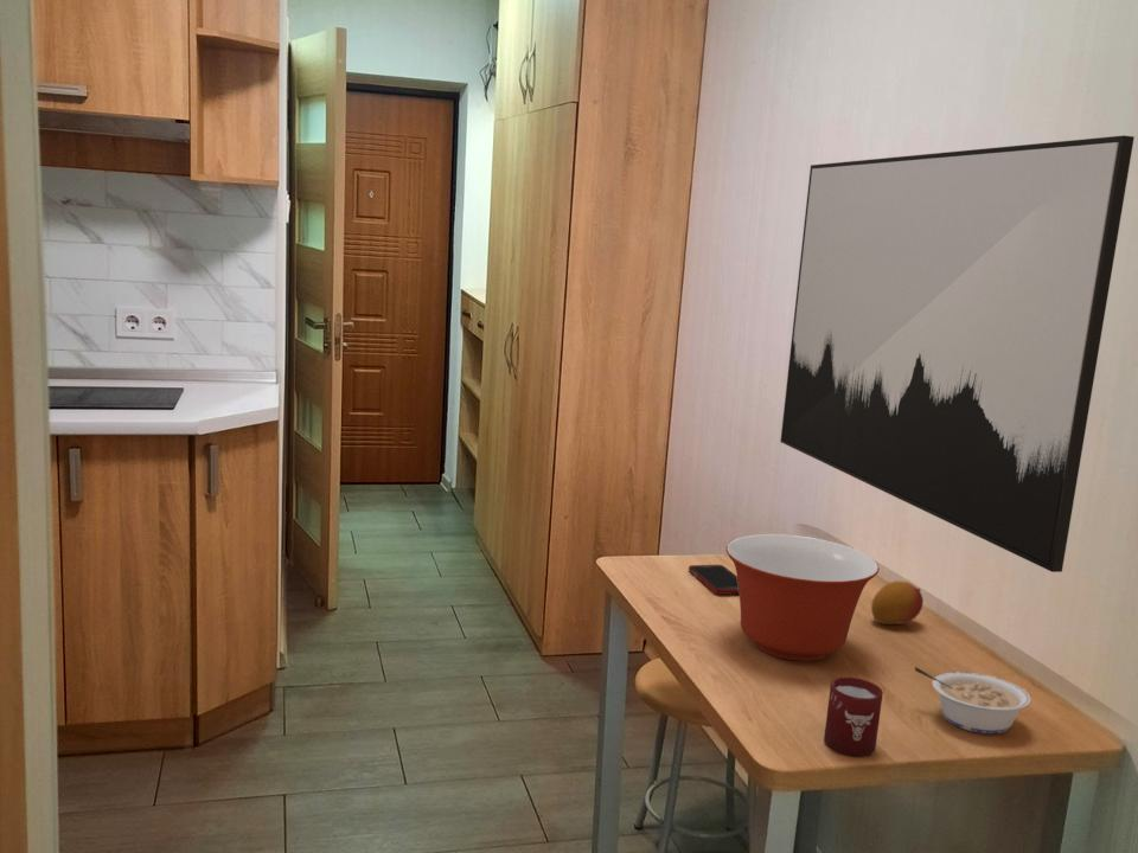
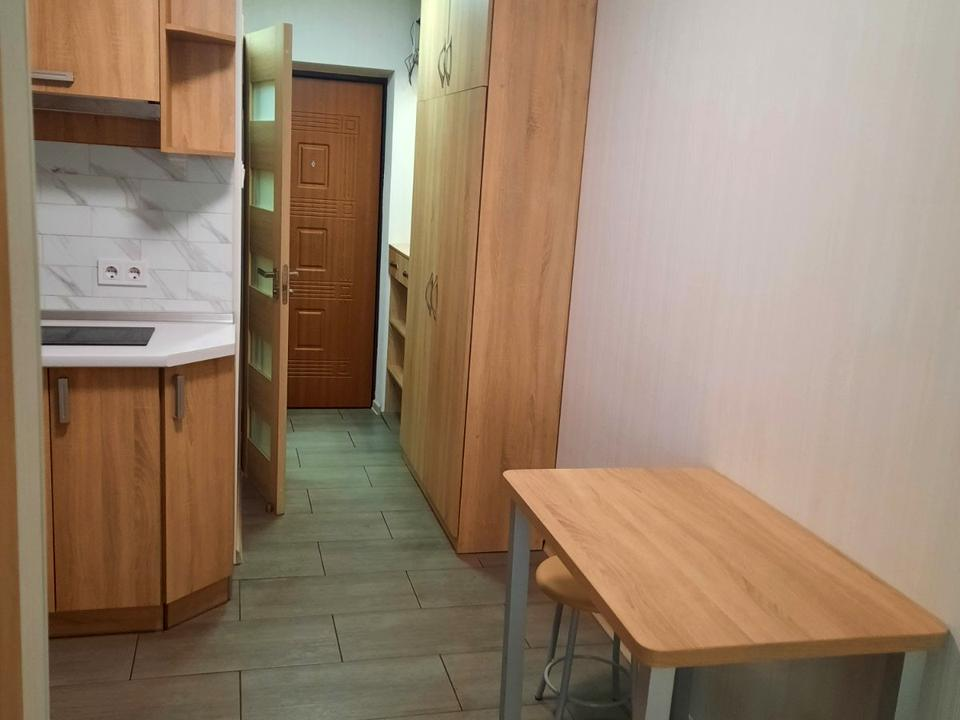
- mixing bowl [725,533,881,662]
- fruit [870,579,925,626]
- cell phone [688,564,740,596]
- wall art [779,134,1136,573]
- legume [914,666,1032,735]
- cup [823,676,884,757]
